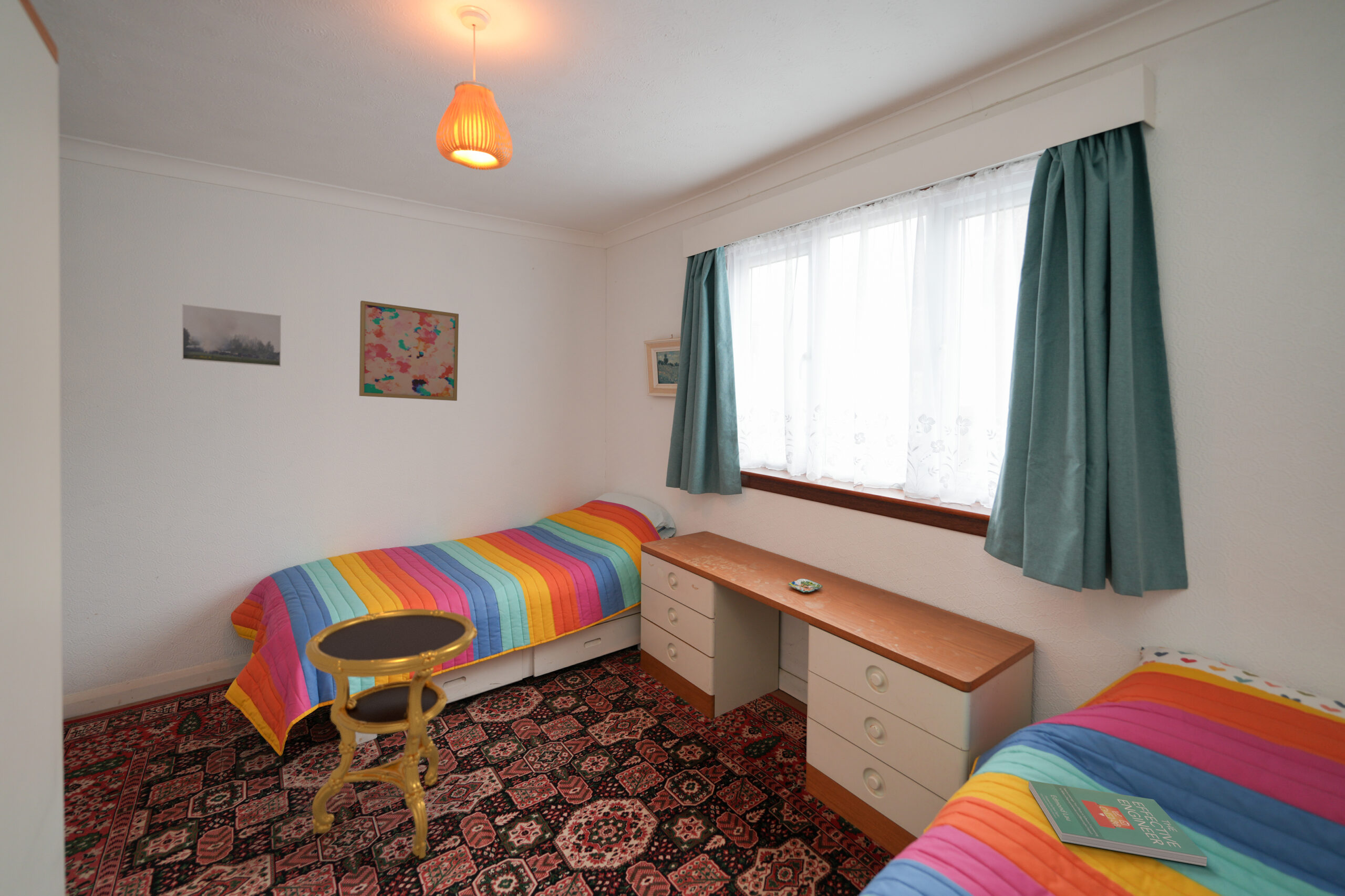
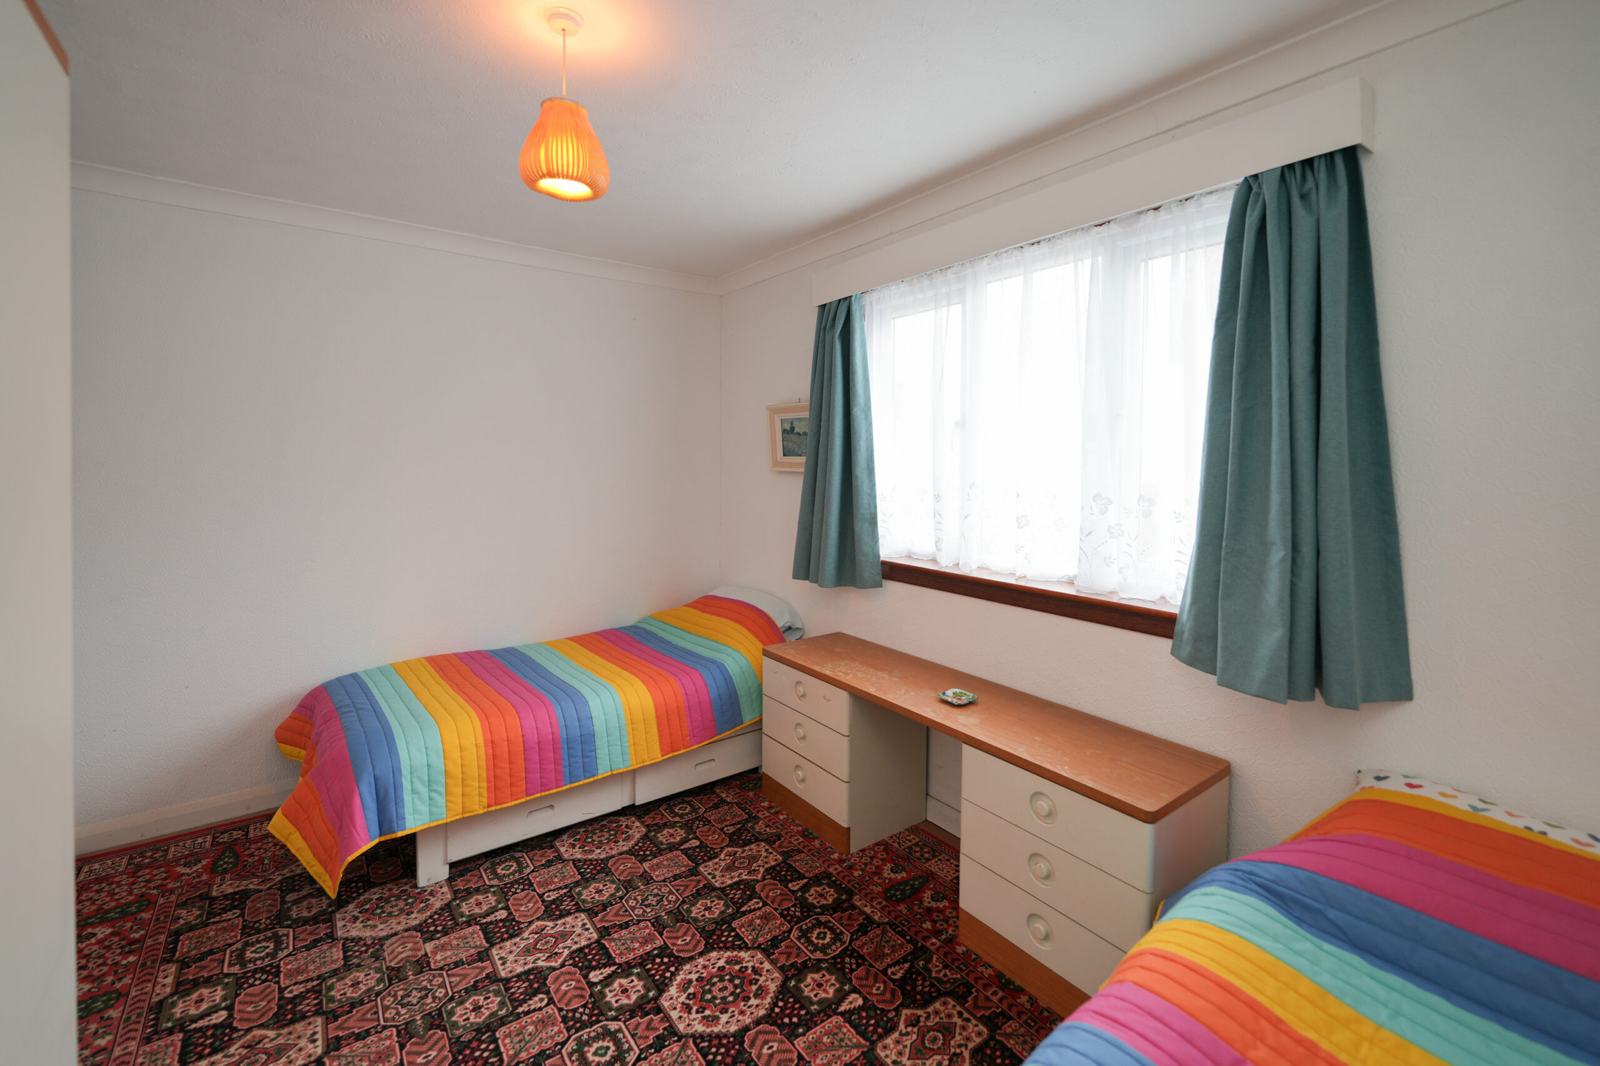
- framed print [182,304,282,367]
- book [1028,780,1207,867]
- side table [305,608,478,859]
- wall art [359,300,459,401]
